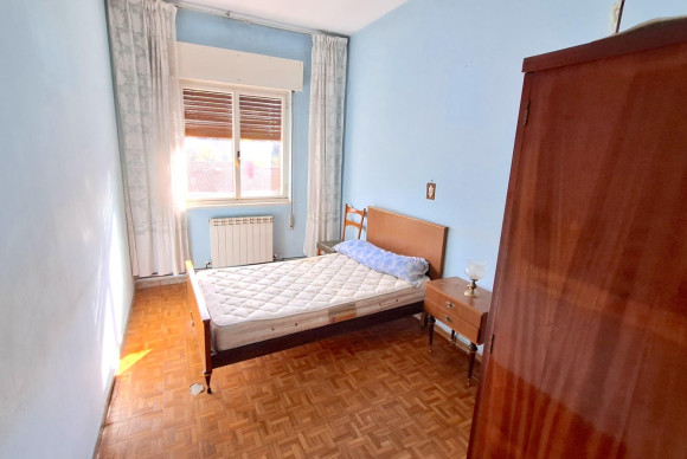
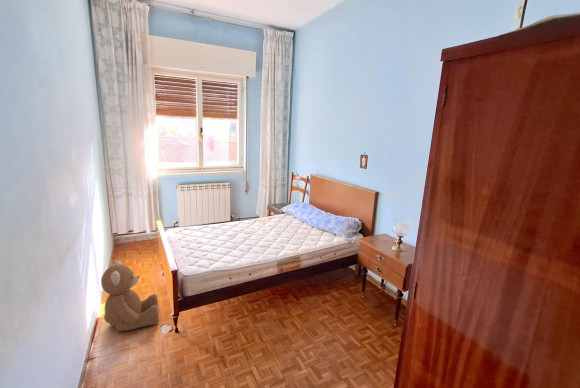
+ teddy bear [100,260,160,332]
